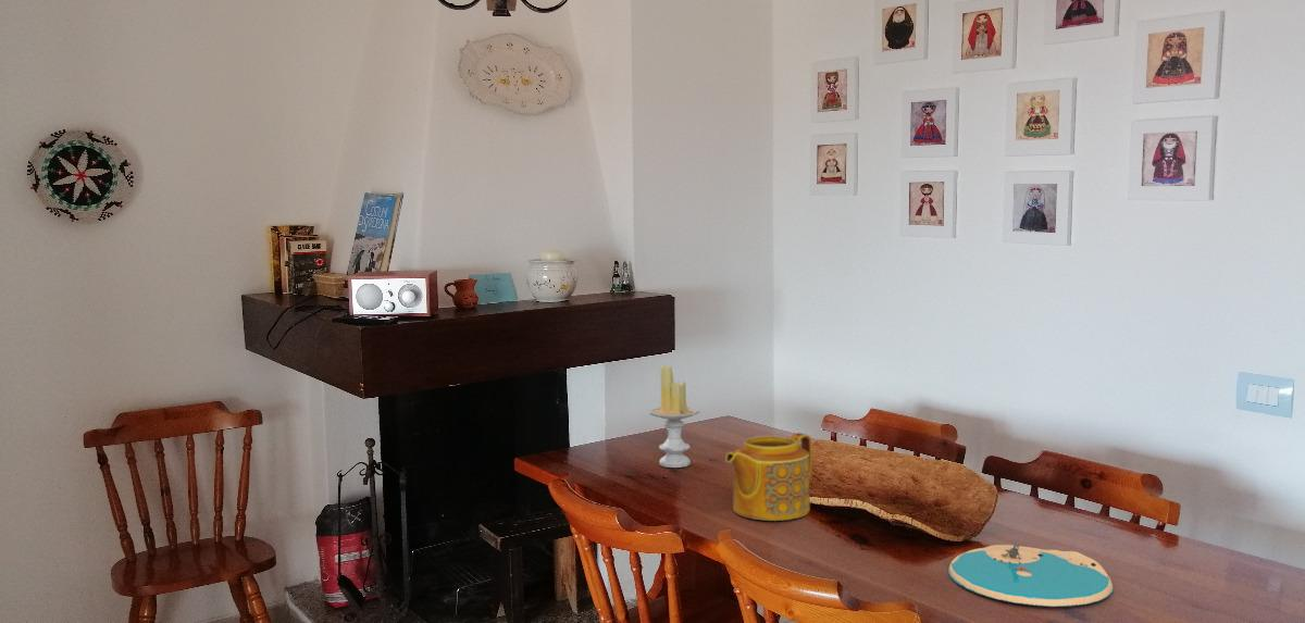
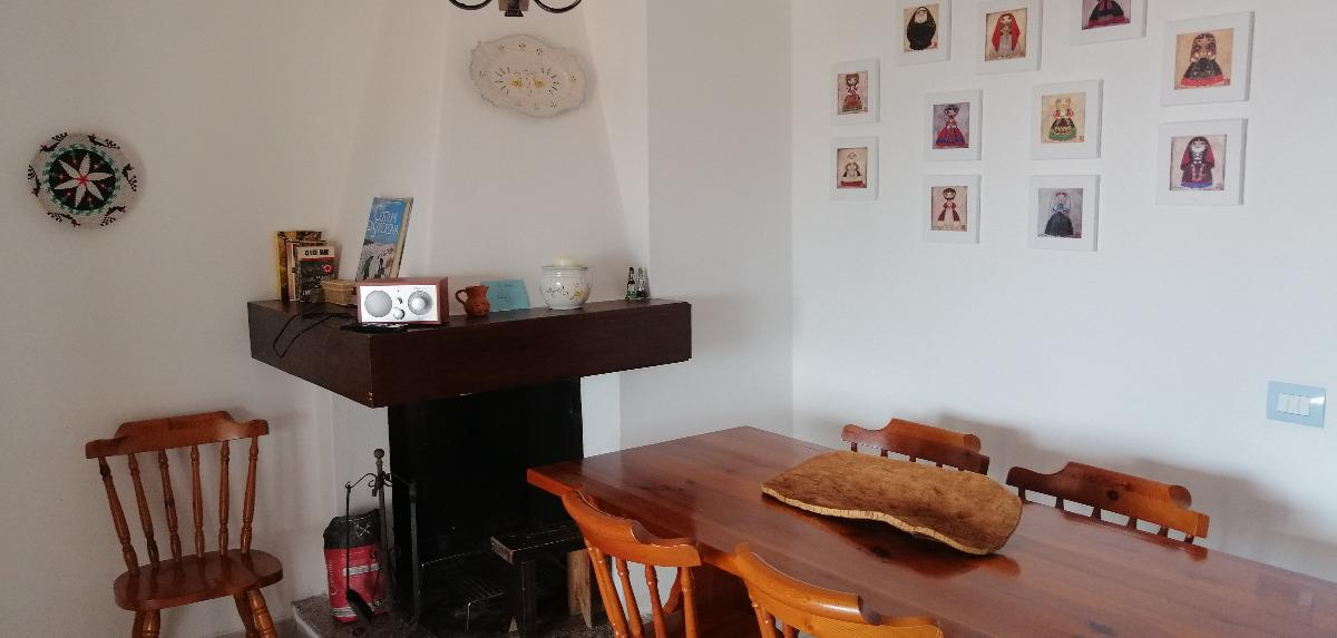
- candle [648,364,700,469]
- plate [947,543,1114,608]
- teapot [724,432,813,522]
